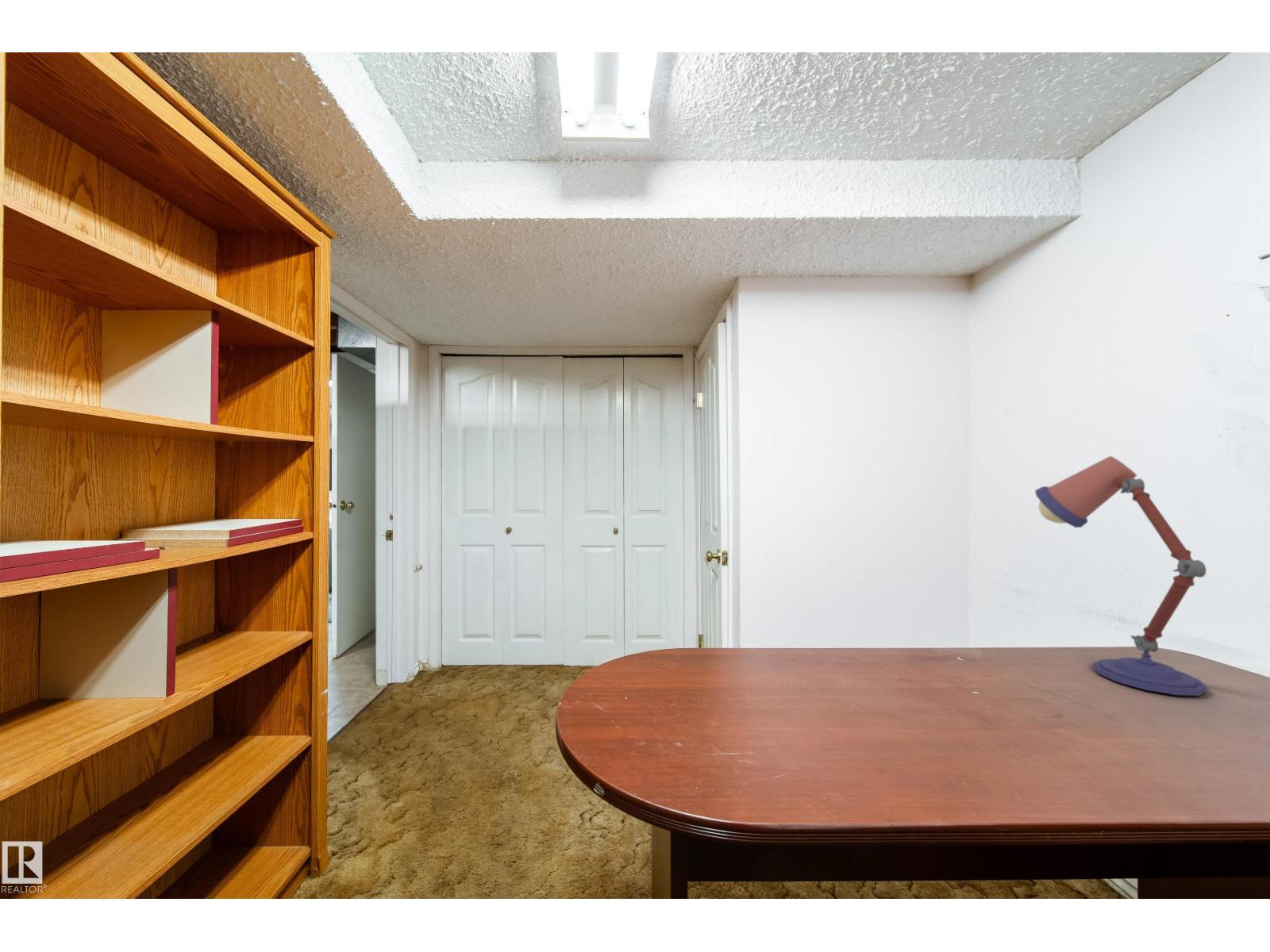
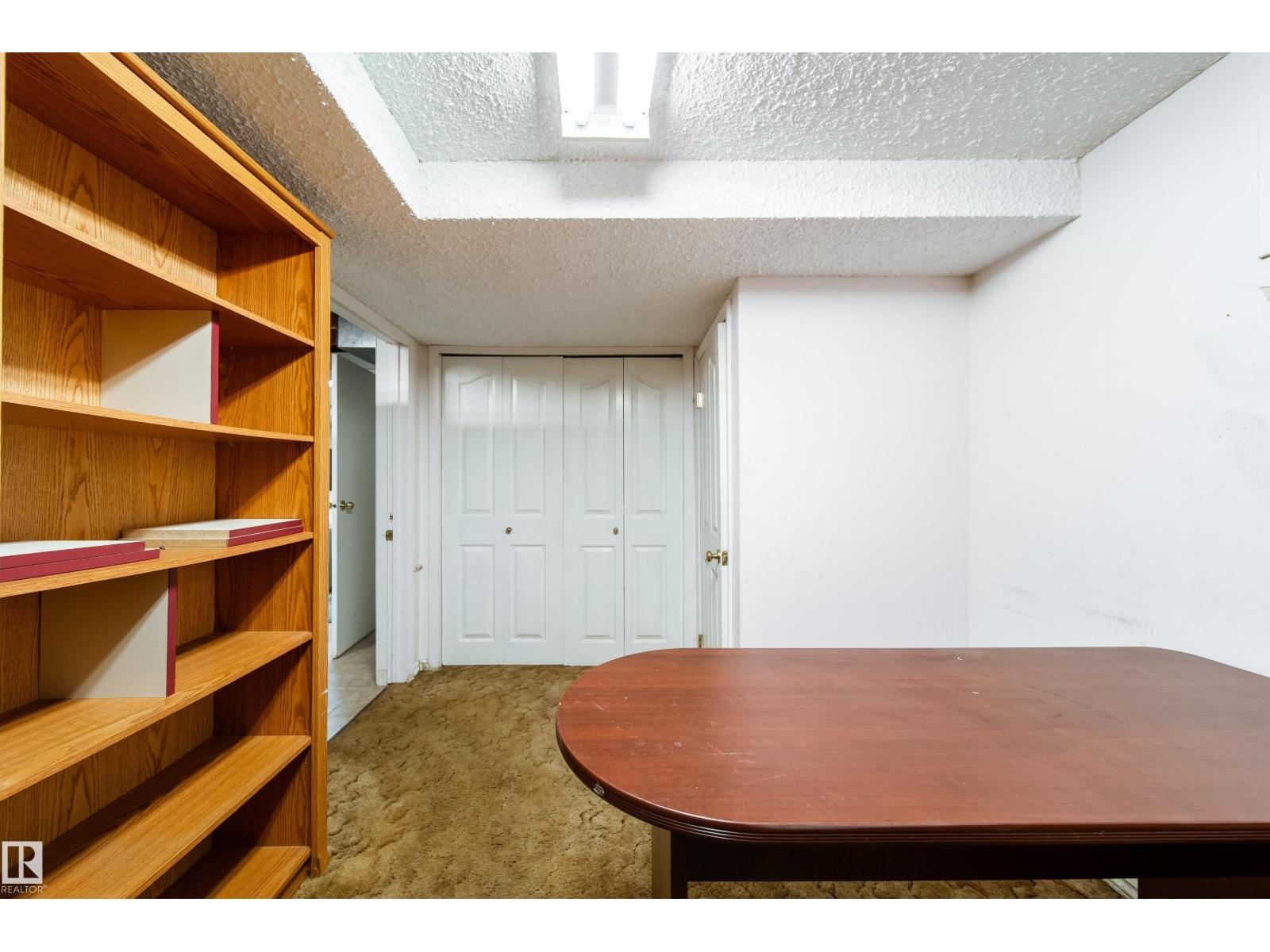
- desk lamp [1034,455,1208,697]
